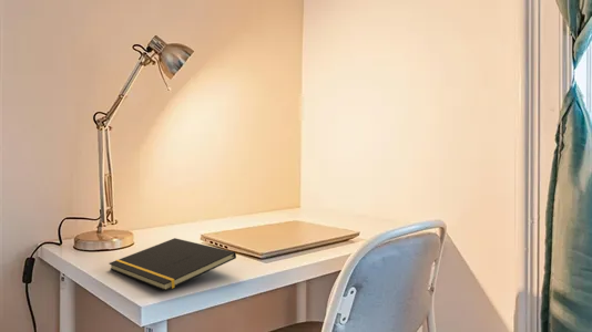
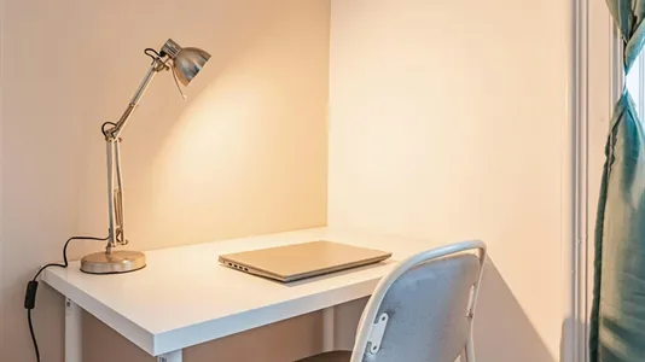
- notepad [108,237,237,292]
